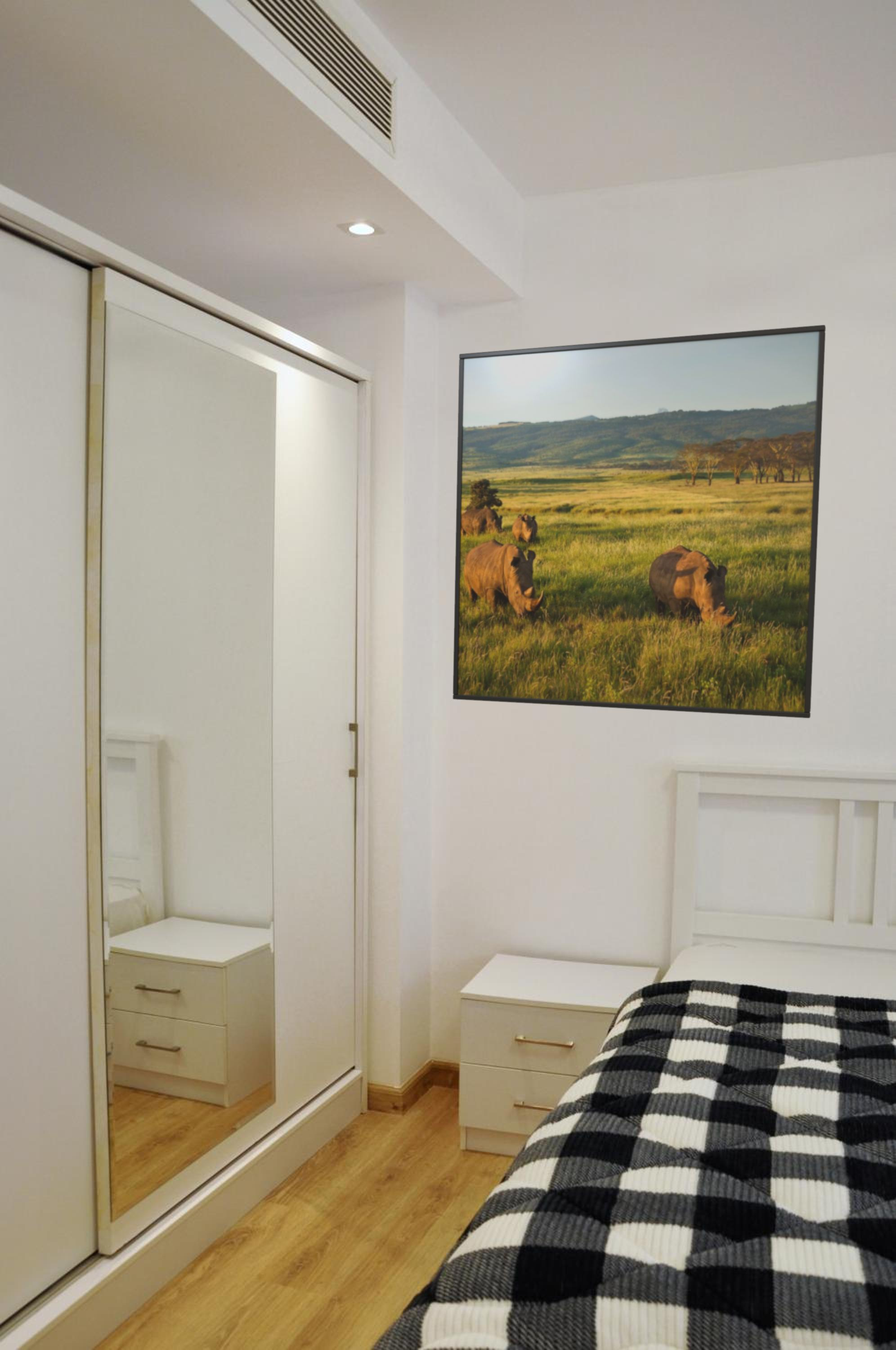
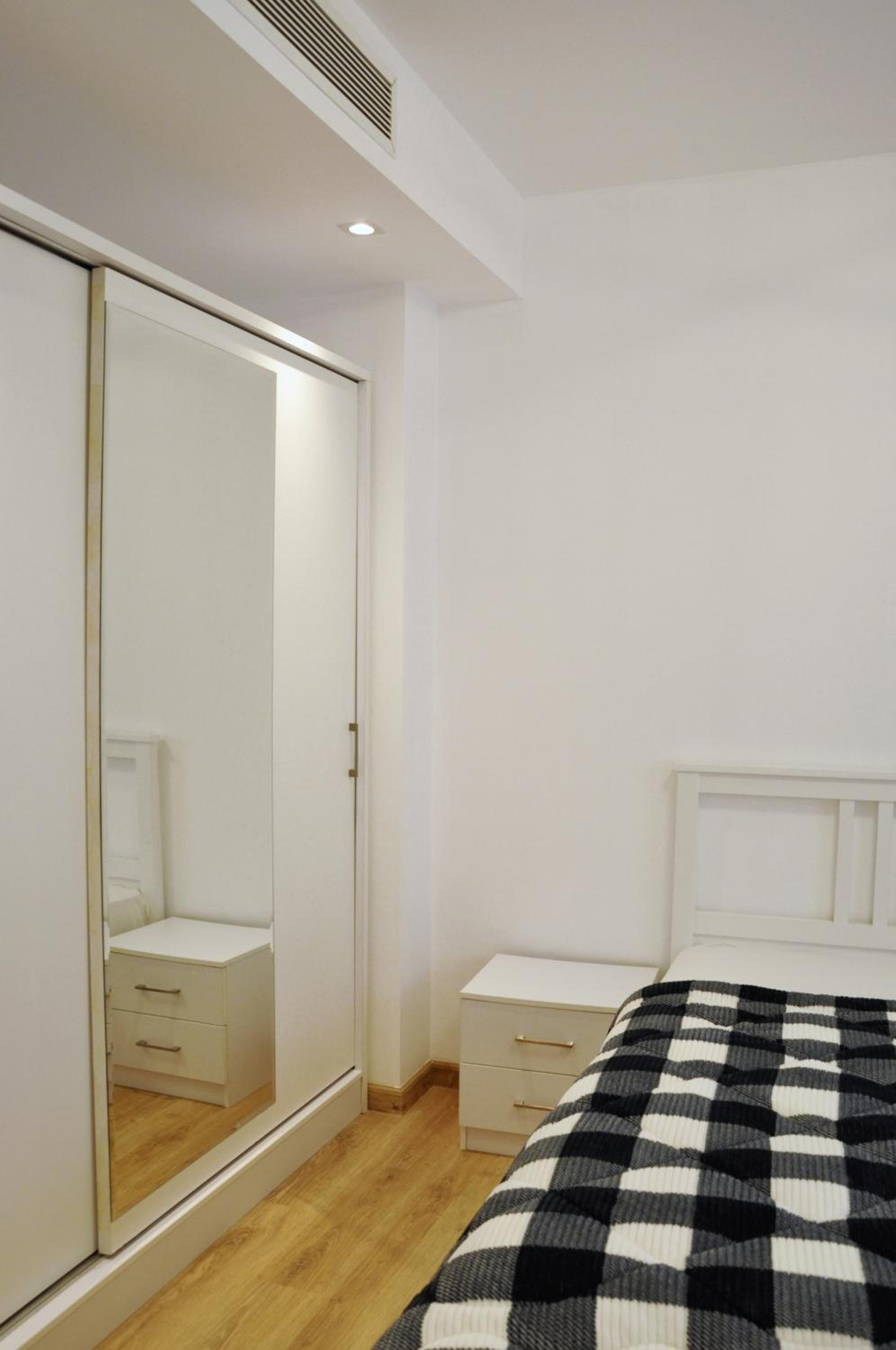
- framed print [452,324,826,719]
